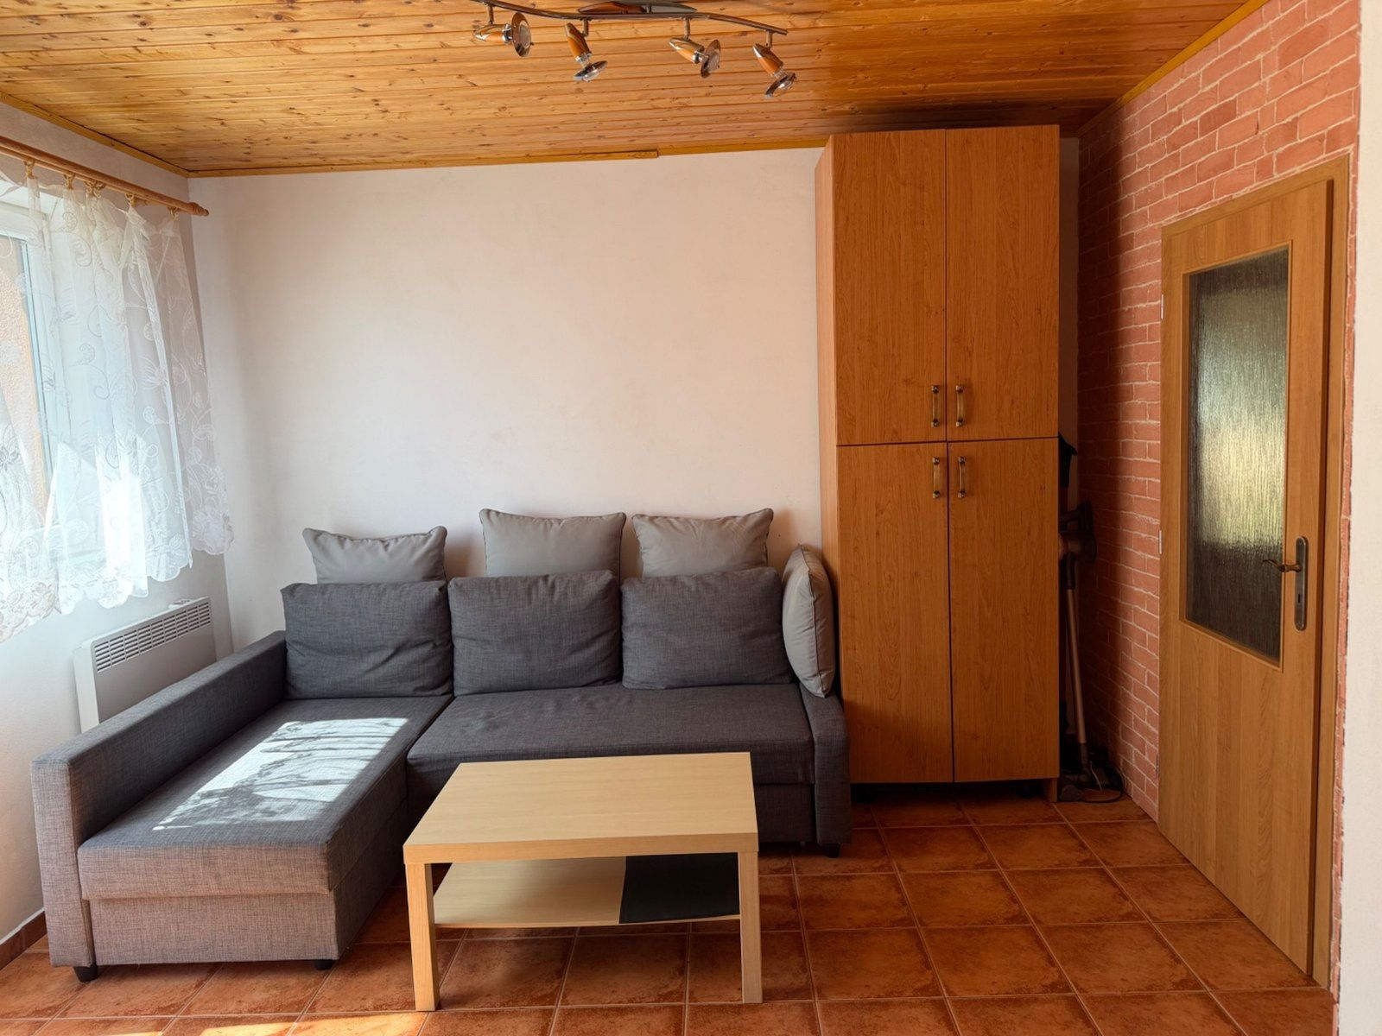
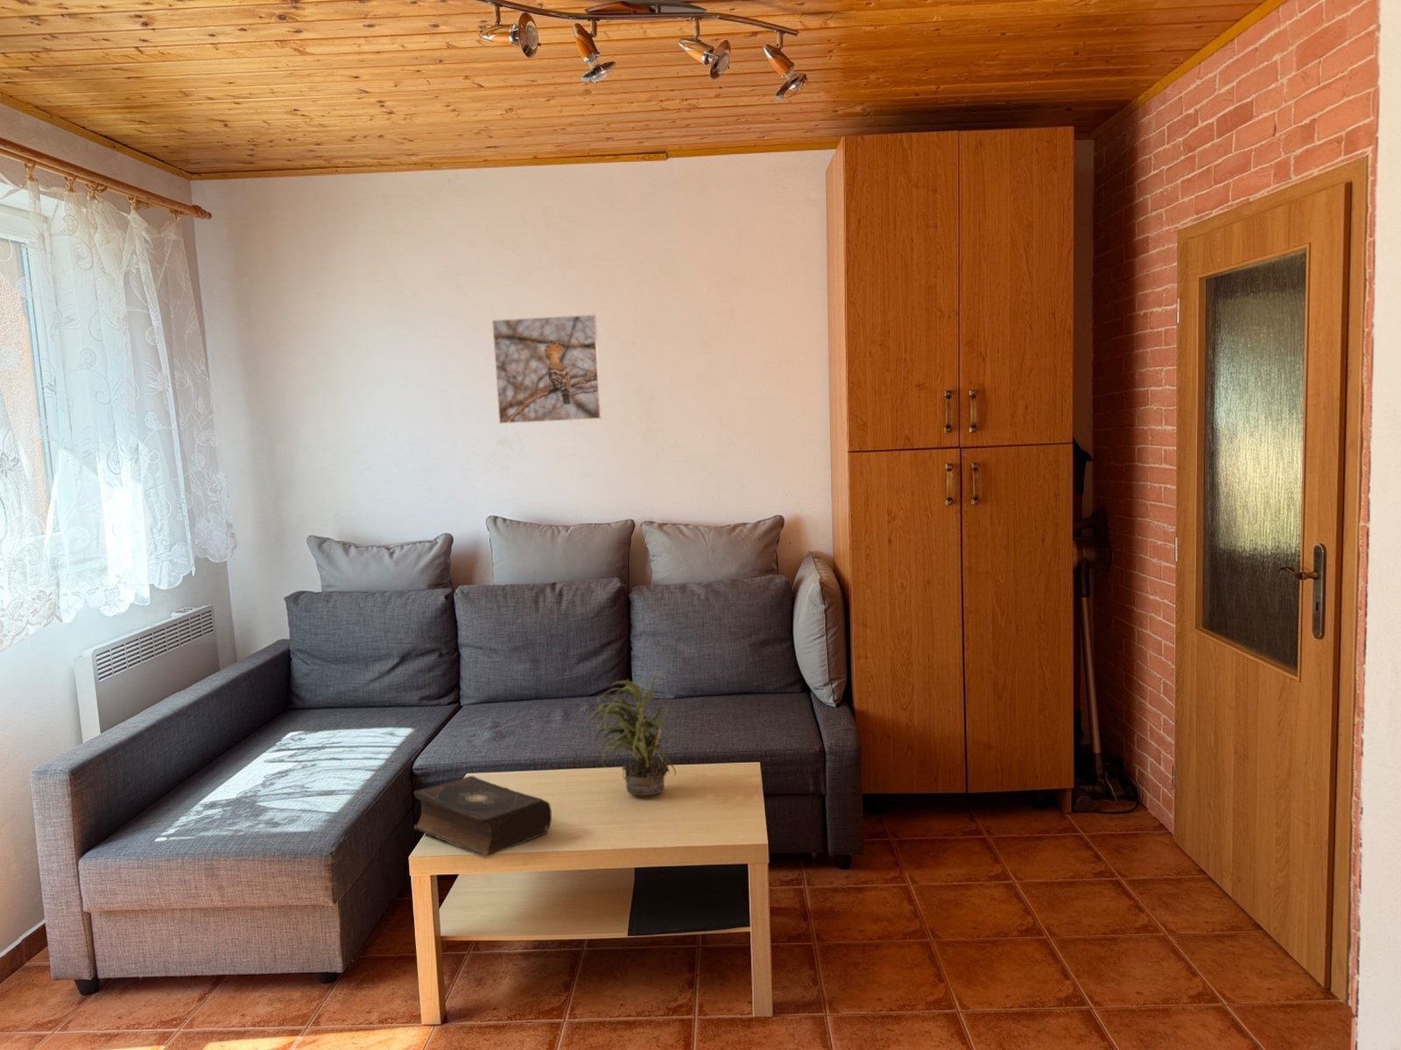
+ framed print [491,313,602,425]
+ book [413,775,553,857]
+ potted plant [587,673,677,796]
